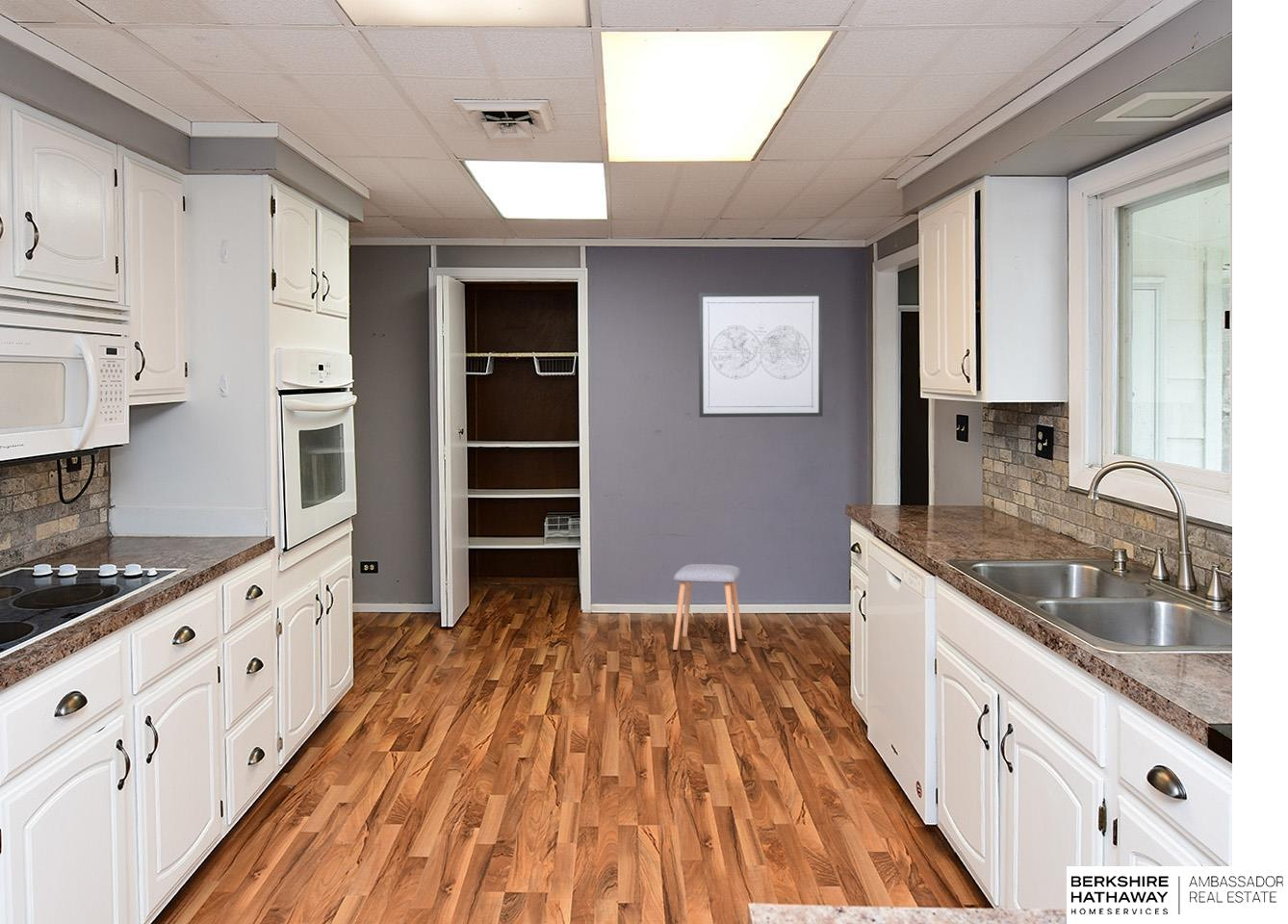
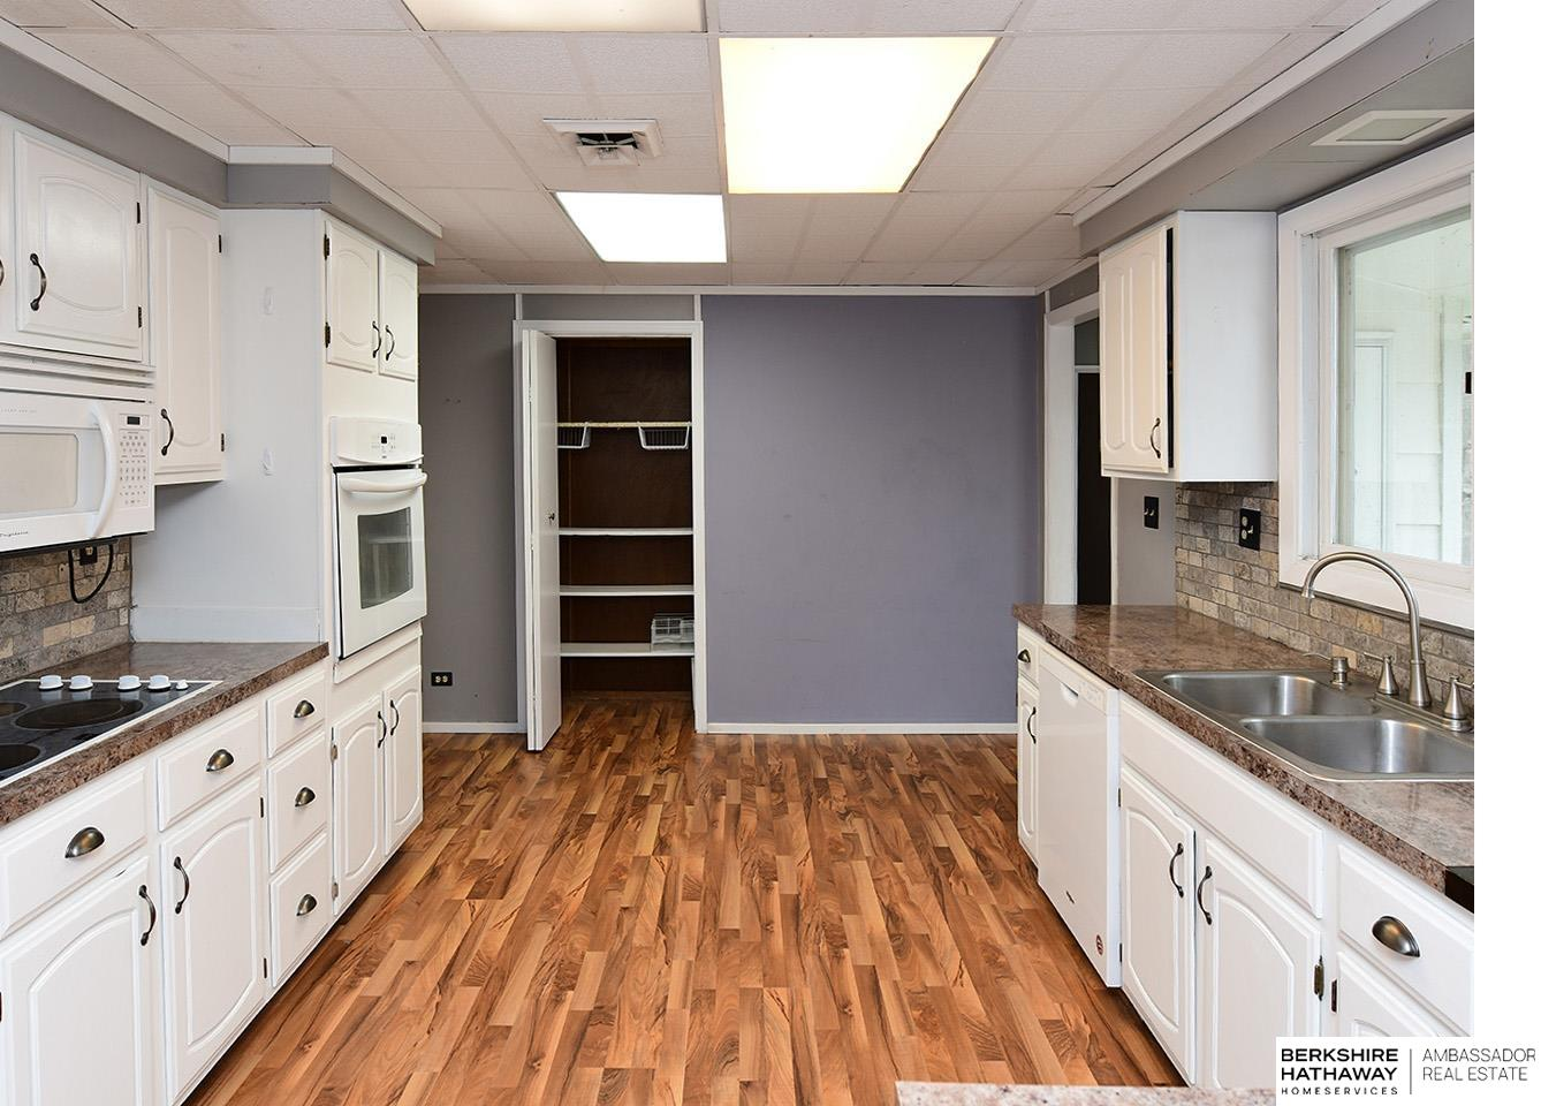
- stool [672,563,743,655]
- wall art [698,292,824,419]
